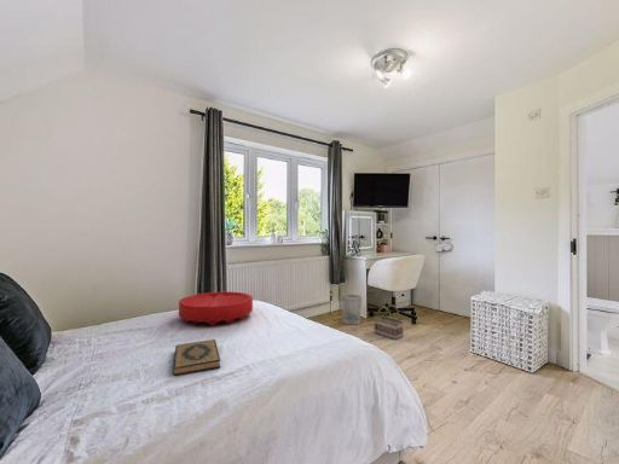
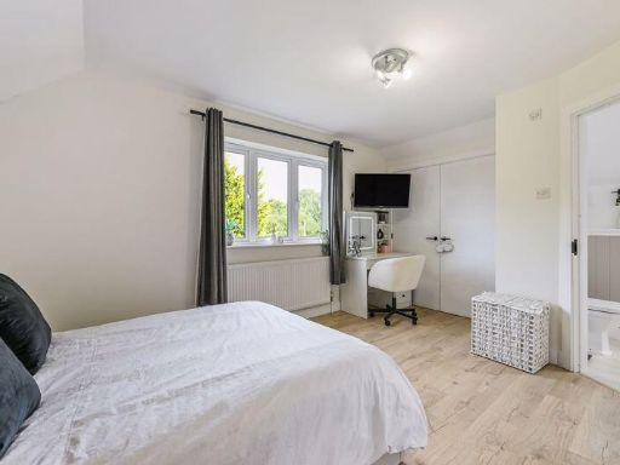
- hardback book [172,338,221,377]
- cushion [178,290,254,327]
- wastebasket [340,294,363,326]
- basket [374,303,405,341]
